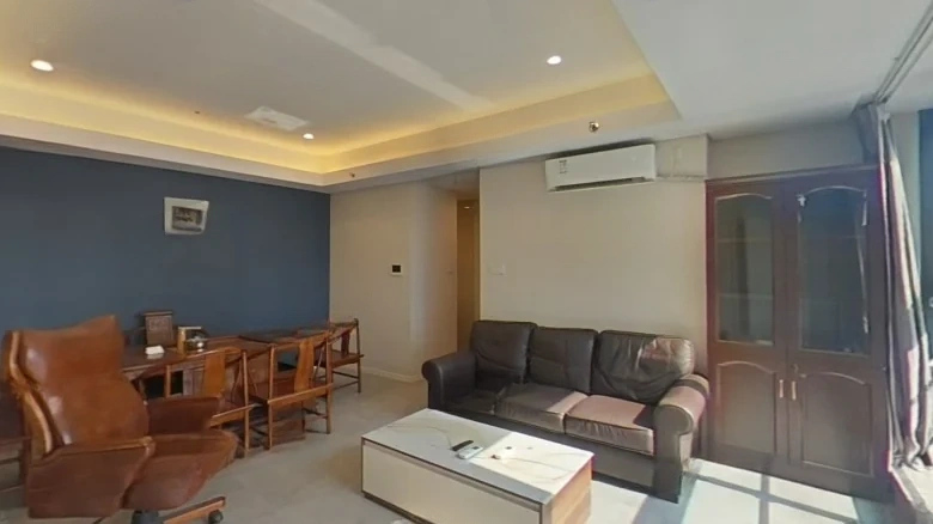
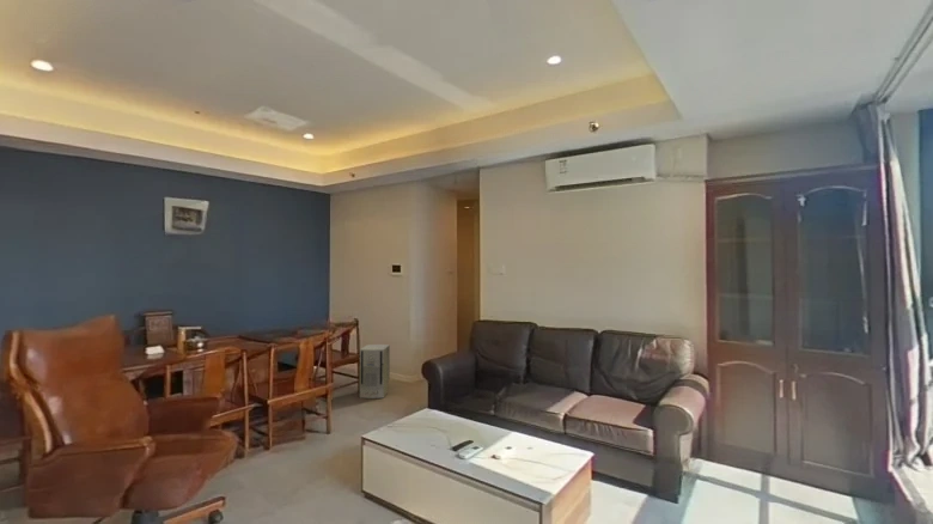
+ air purifier [359,343,391,400]
